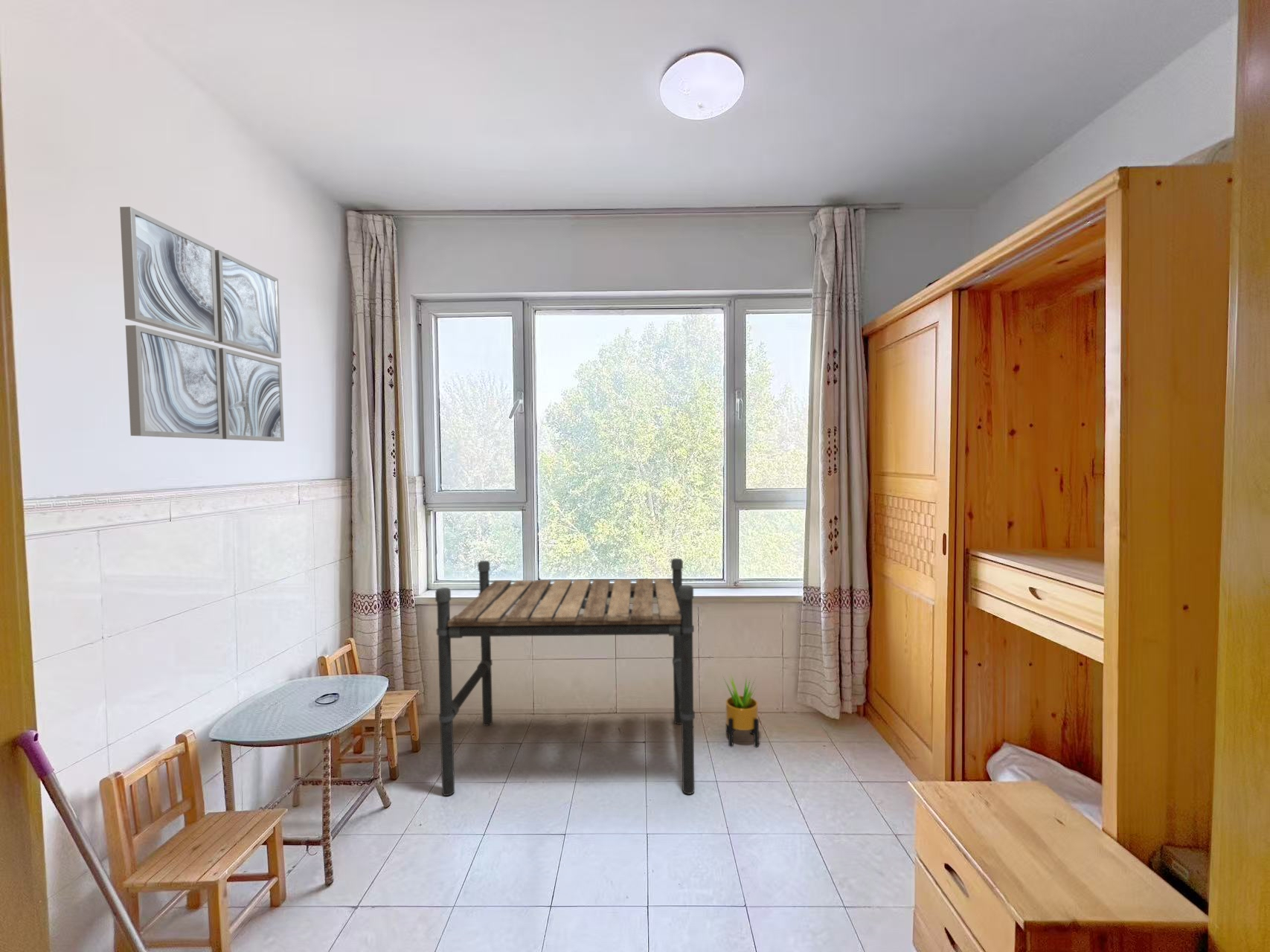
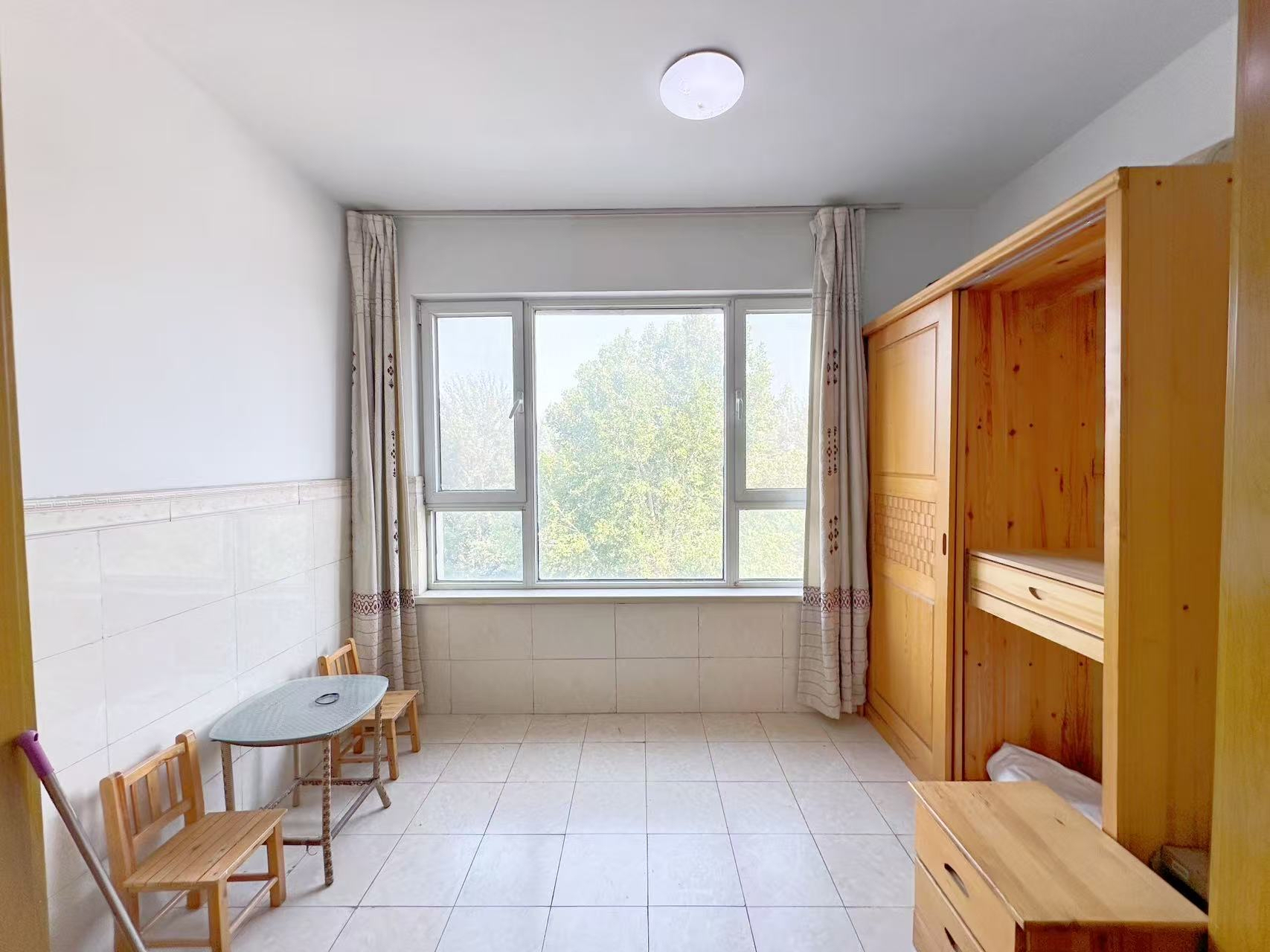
- wall art [119,206,285,442]
- table [434,558,696,797]
- potted plant [722,673,760,748]
